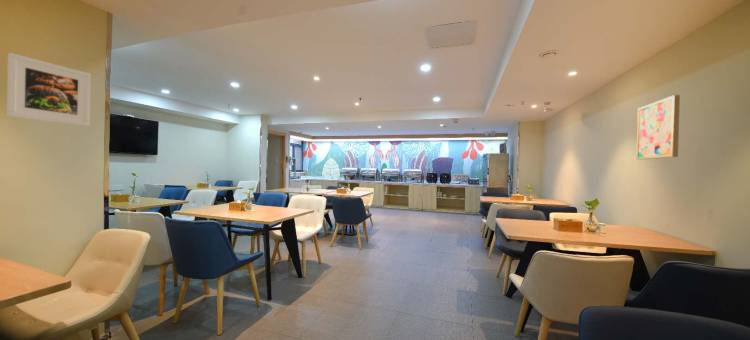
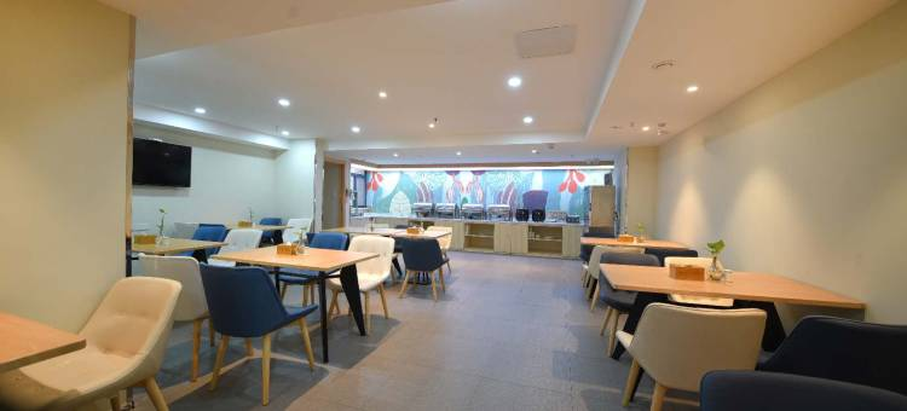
- wall art [635,94,681,160]
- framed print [6,52,91,127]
